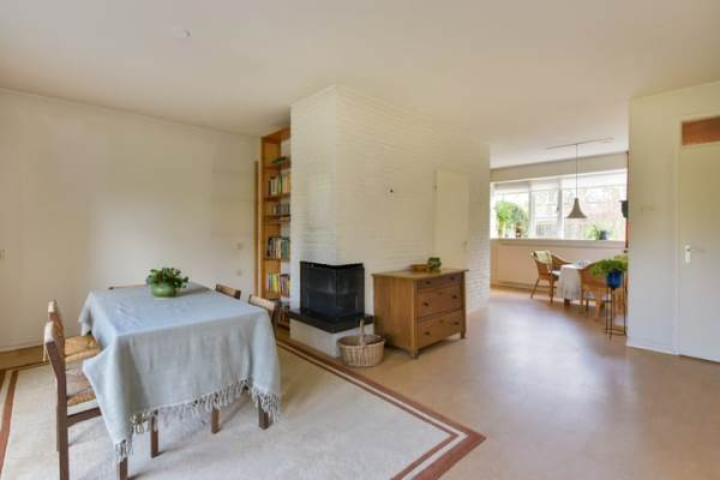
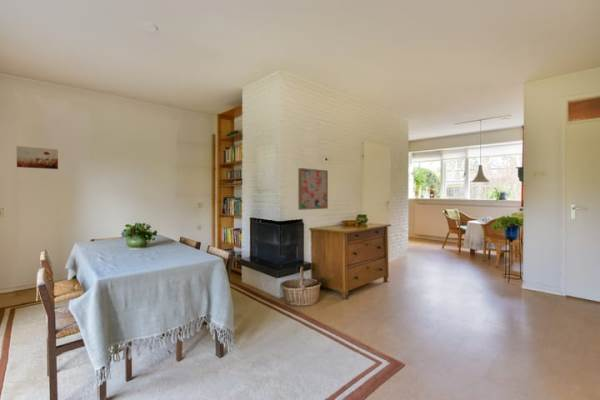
+ wall art [16,145,59,170]
+ wall art [297,167,329,211]
